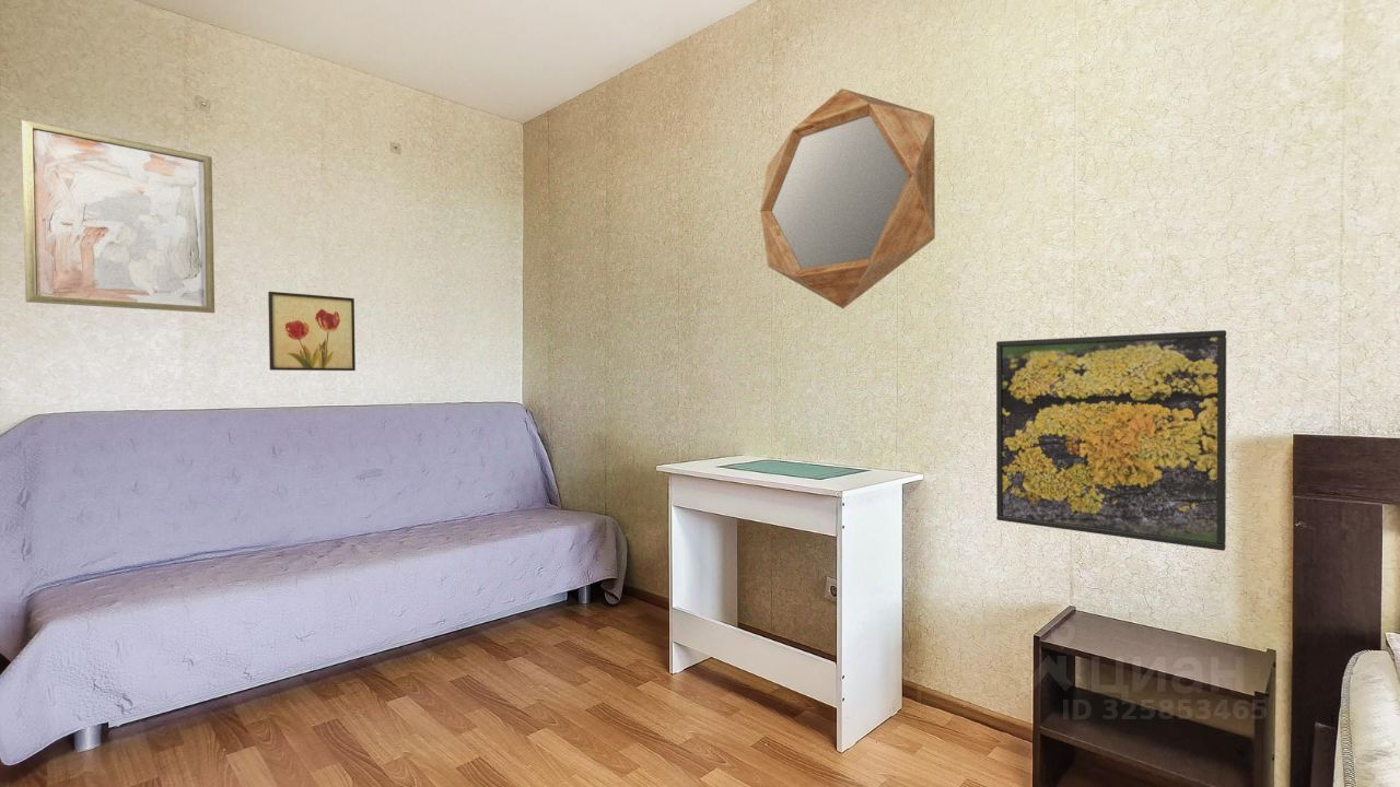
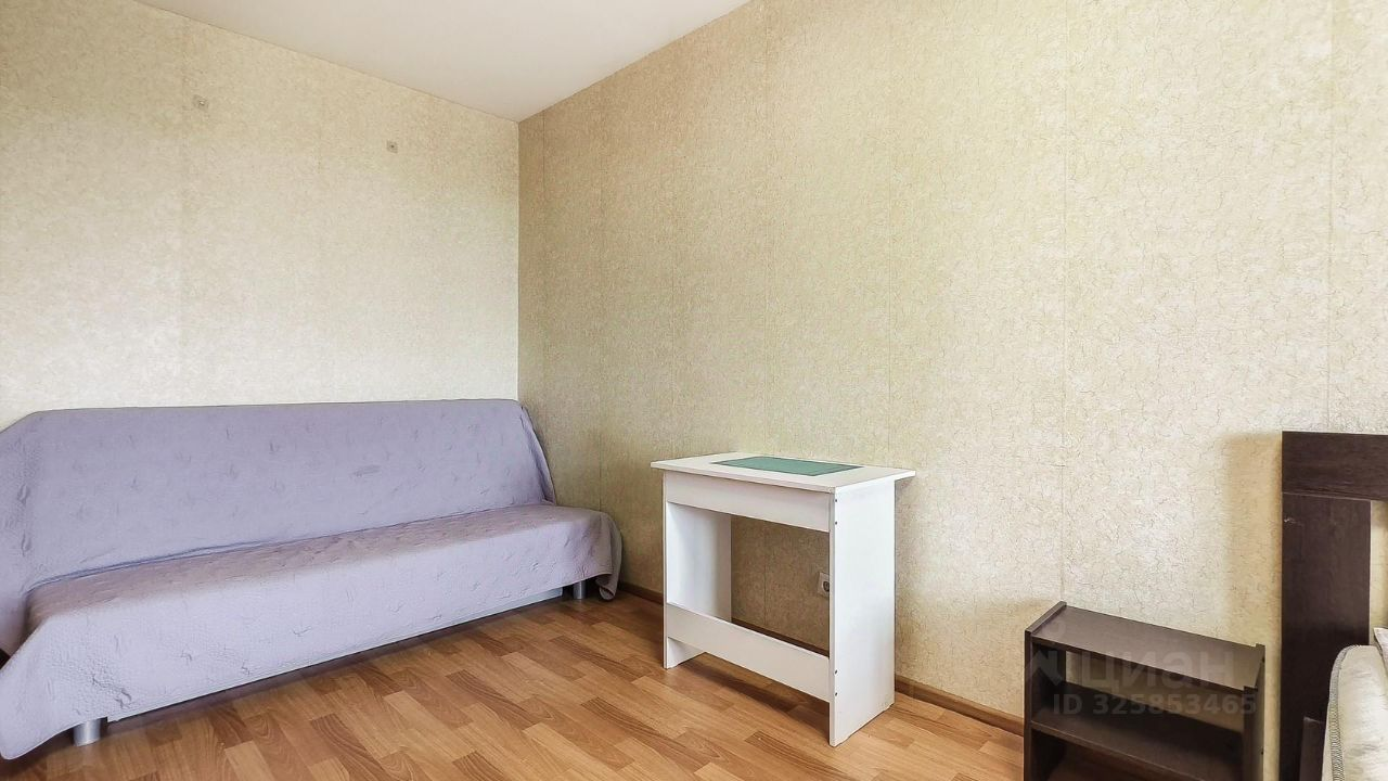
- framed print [995,329,1227,552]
- home mirror [759,87,936,309]
- wall art [21,119,215,314]
- wall art [267,291,357,372]
